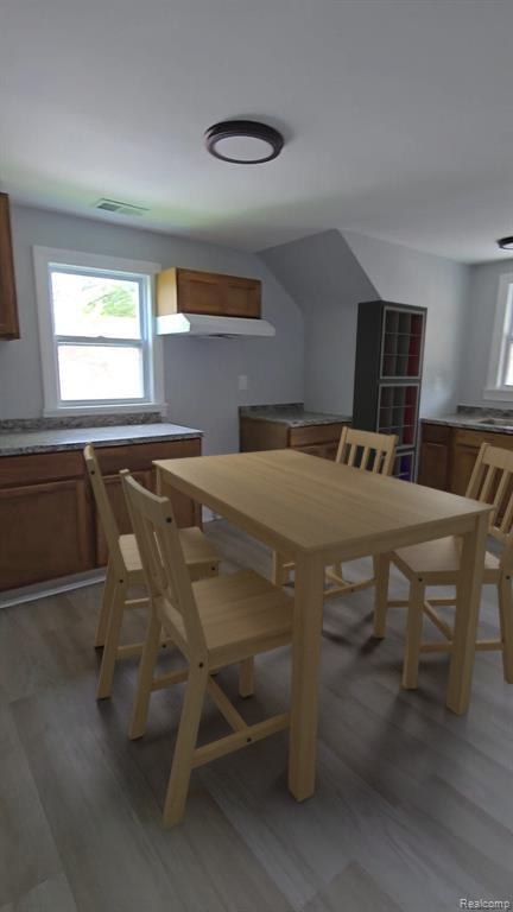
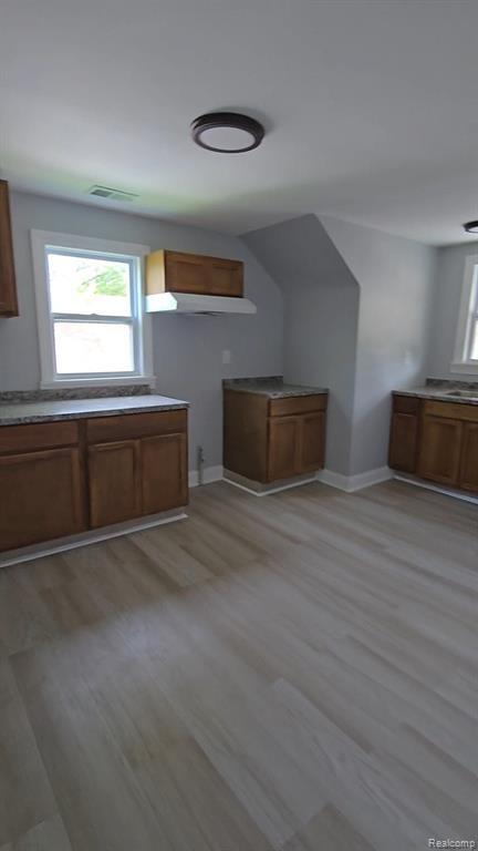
- storage cabinet [349,299,429,483]
- kitchen table [83,425,513,830]
